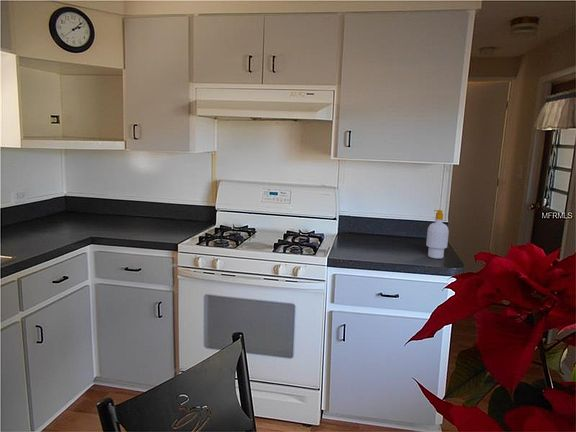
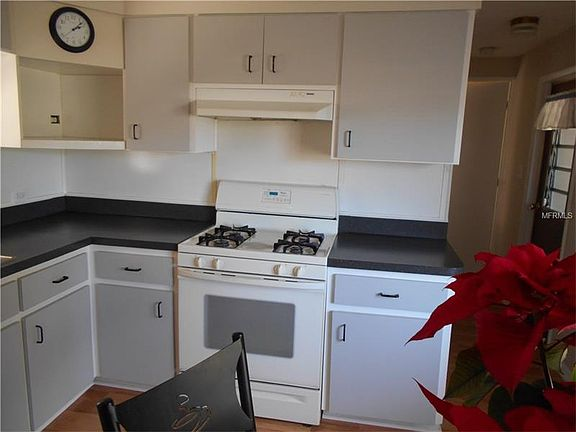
- soap bottle [425,209,450,260]
